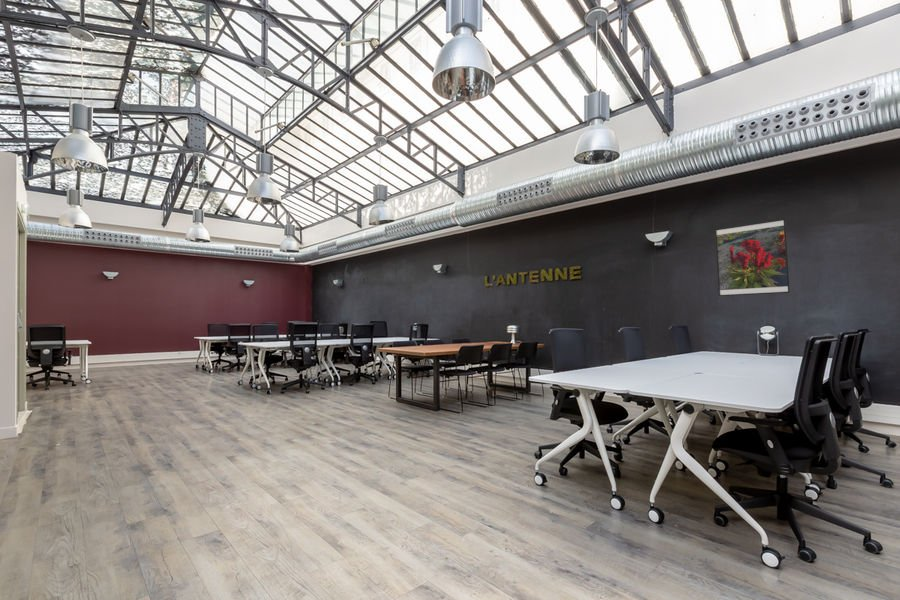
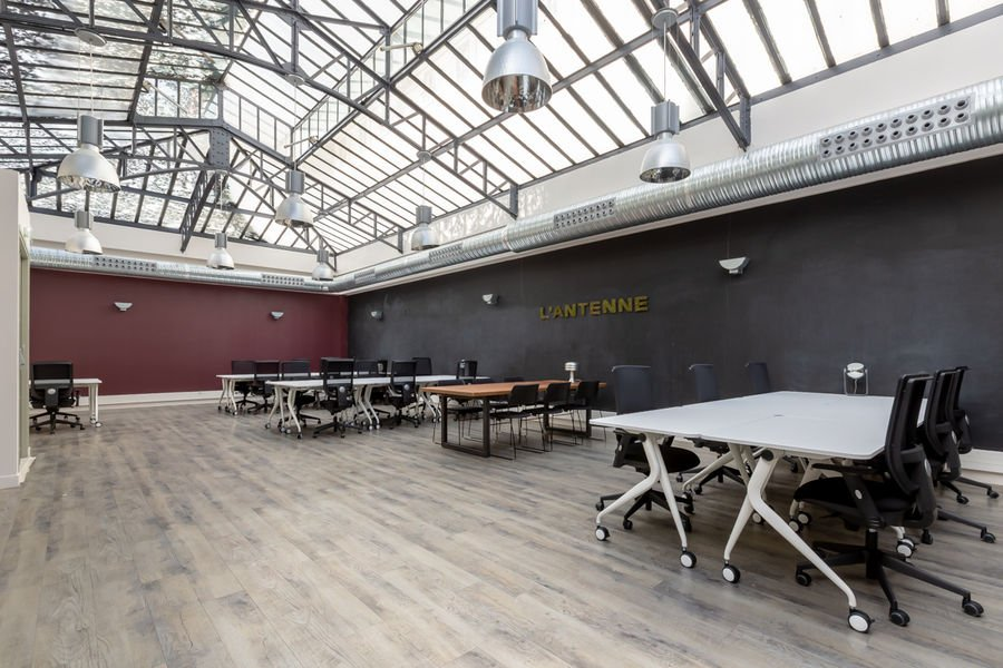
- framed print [714,218,791,297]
